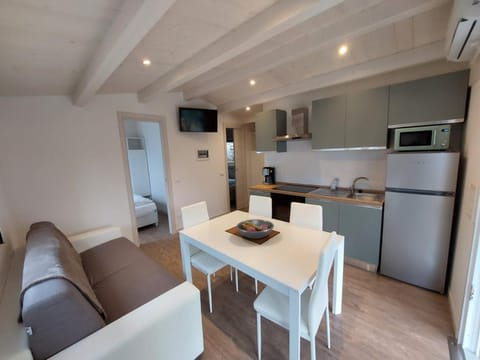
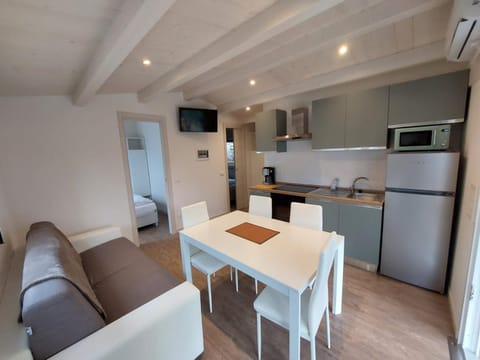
- fruit bowl [236,218,275,239]
